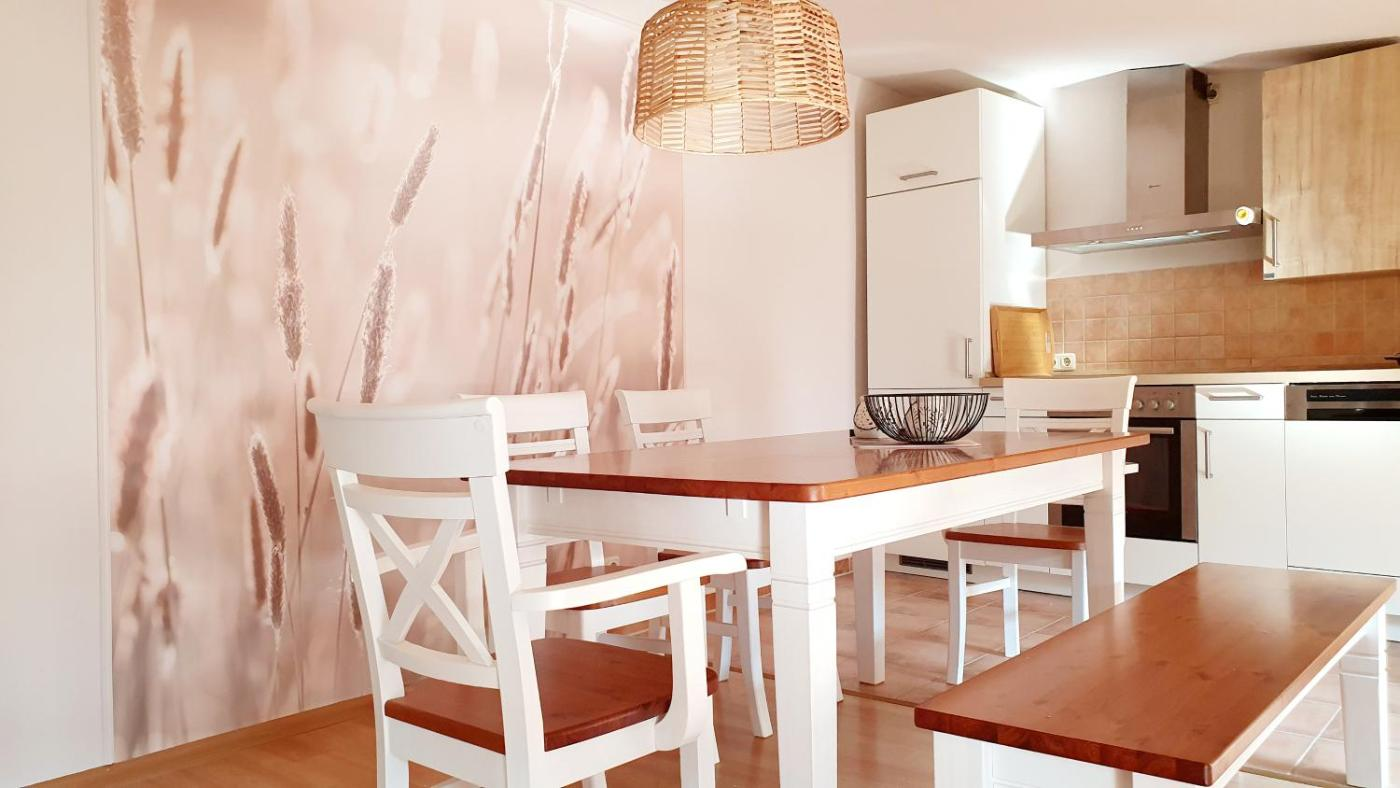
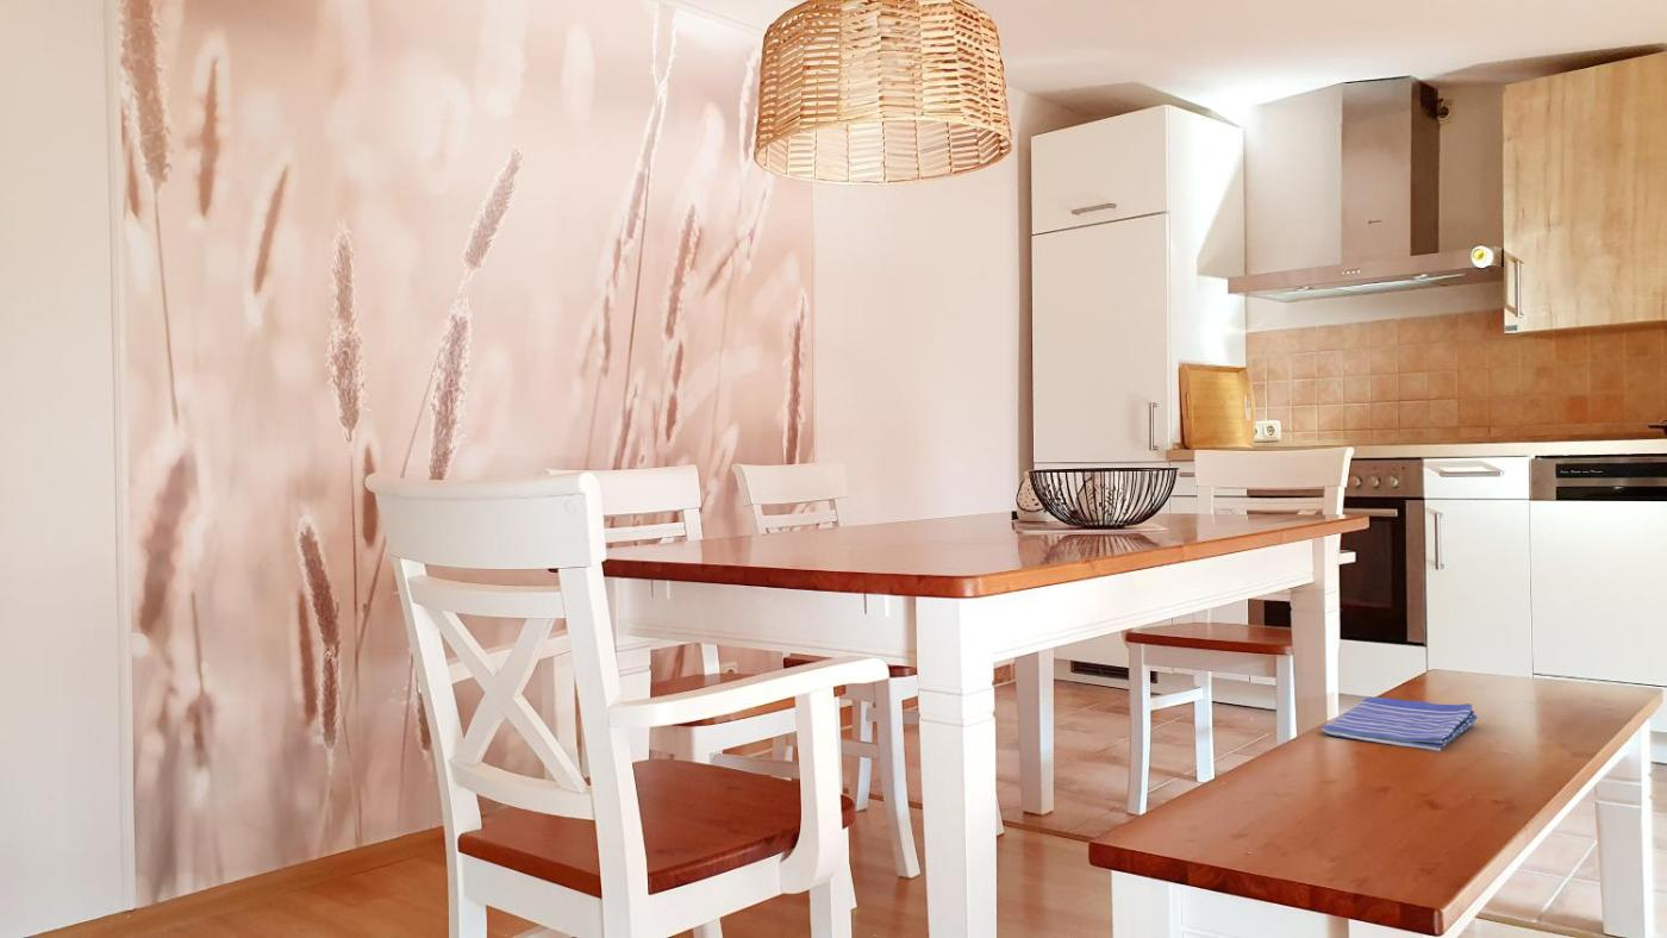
+ dish towel [1319,696,1478,752]
